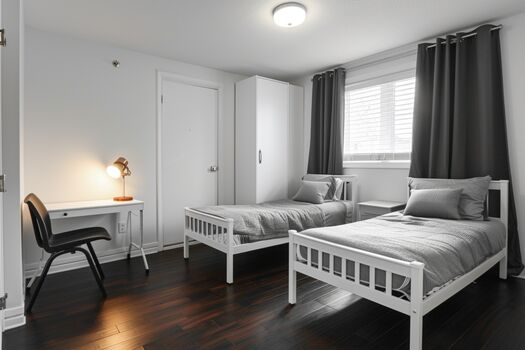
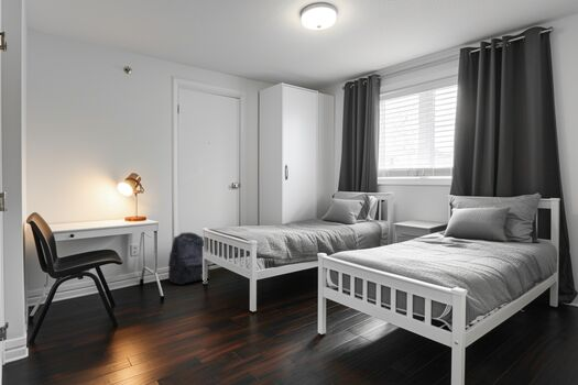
+ backpack [167,231,211,285]
